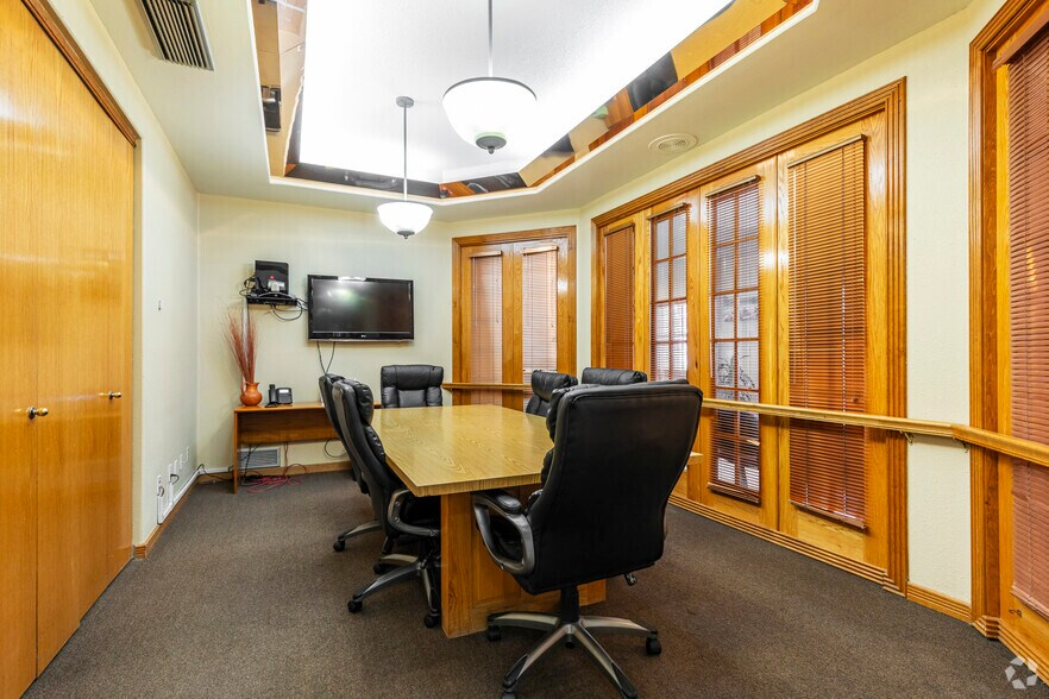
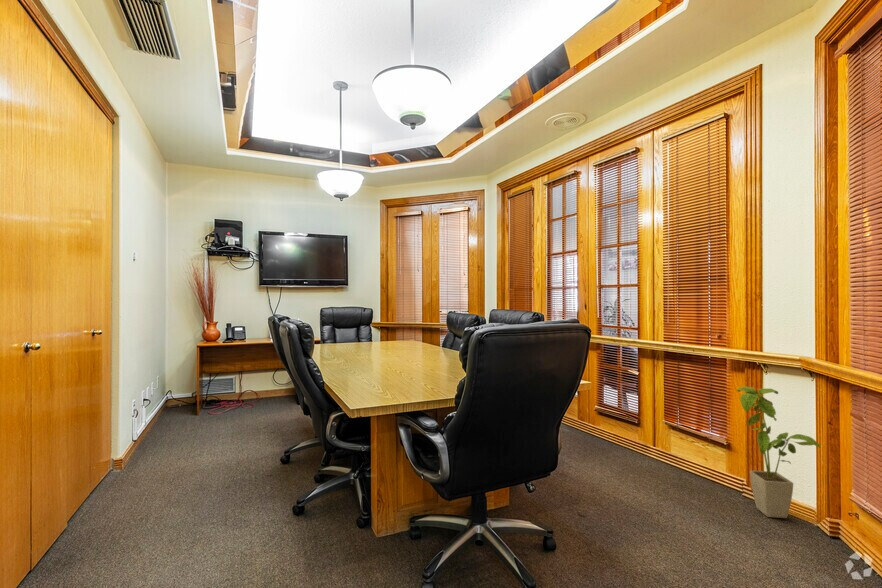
+ house plant [736,386,822,519]
